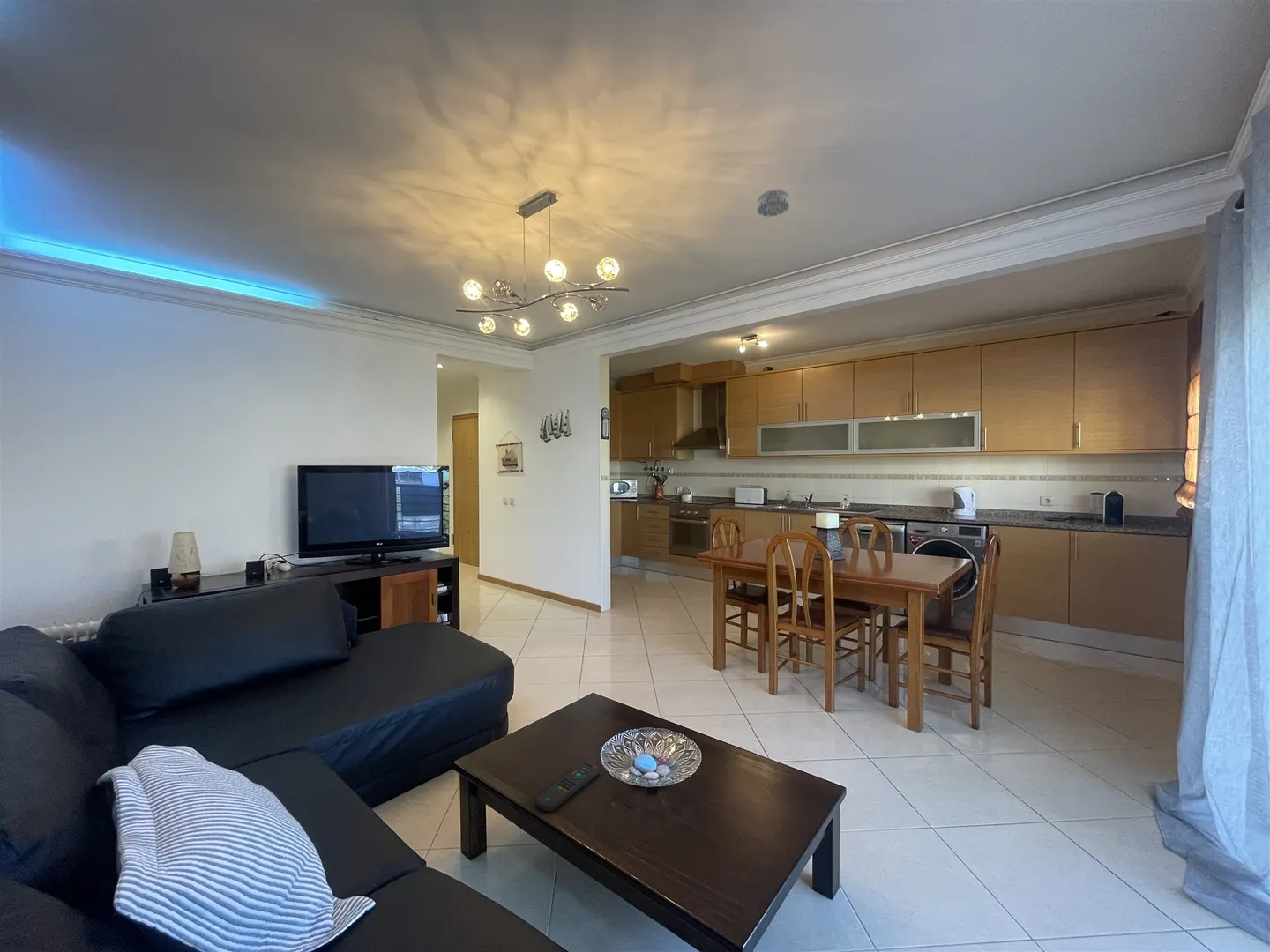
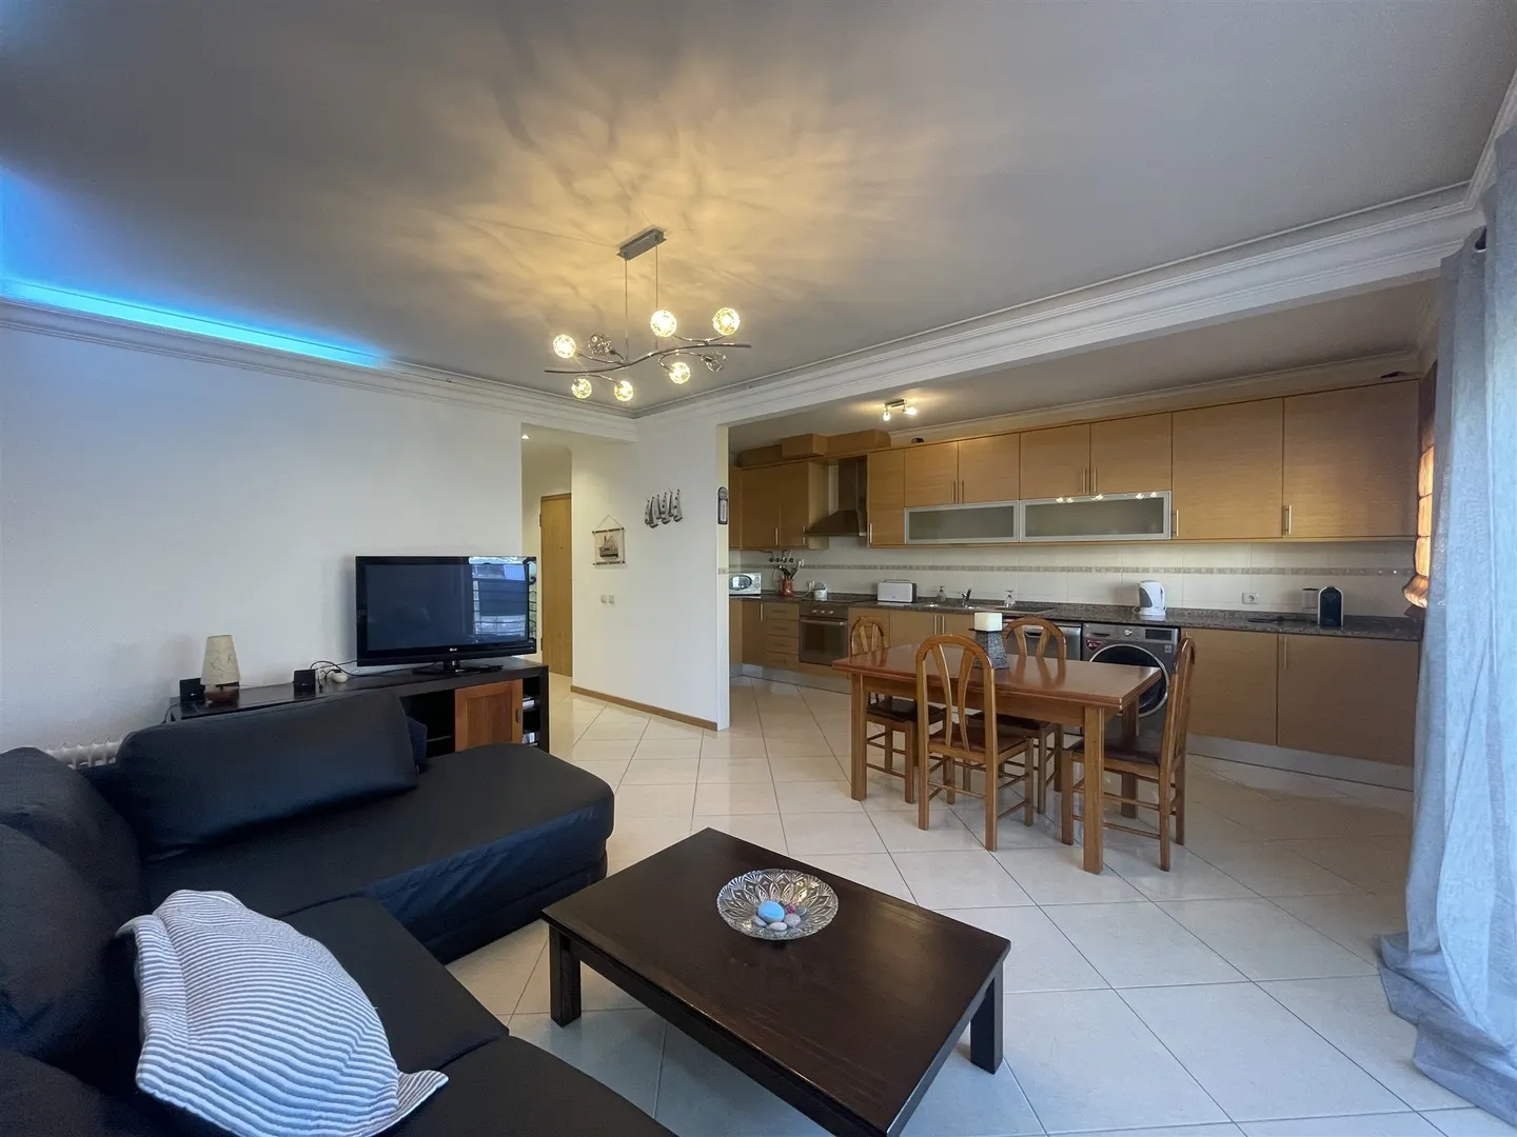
- smoke detector [756,188,790,218]
- remote control [535,761,601,812]
